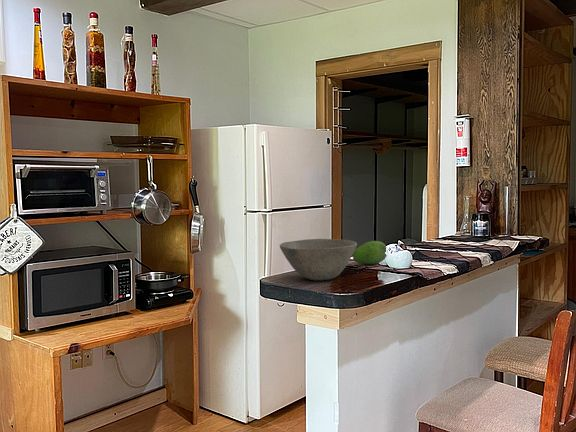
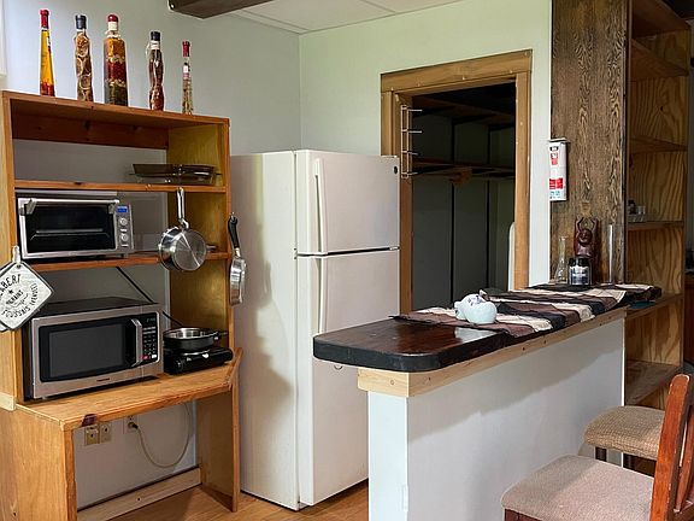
- fruit [352,240,388,265]
- bowl [279,238,358,282]
